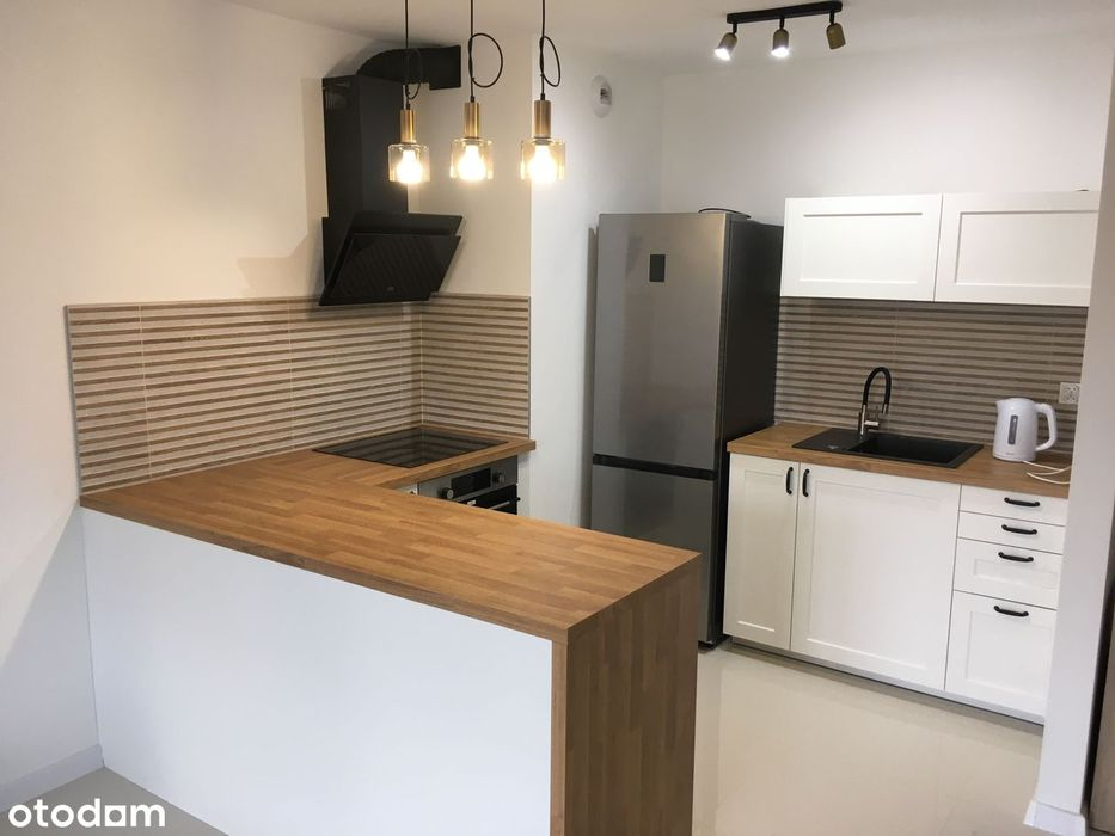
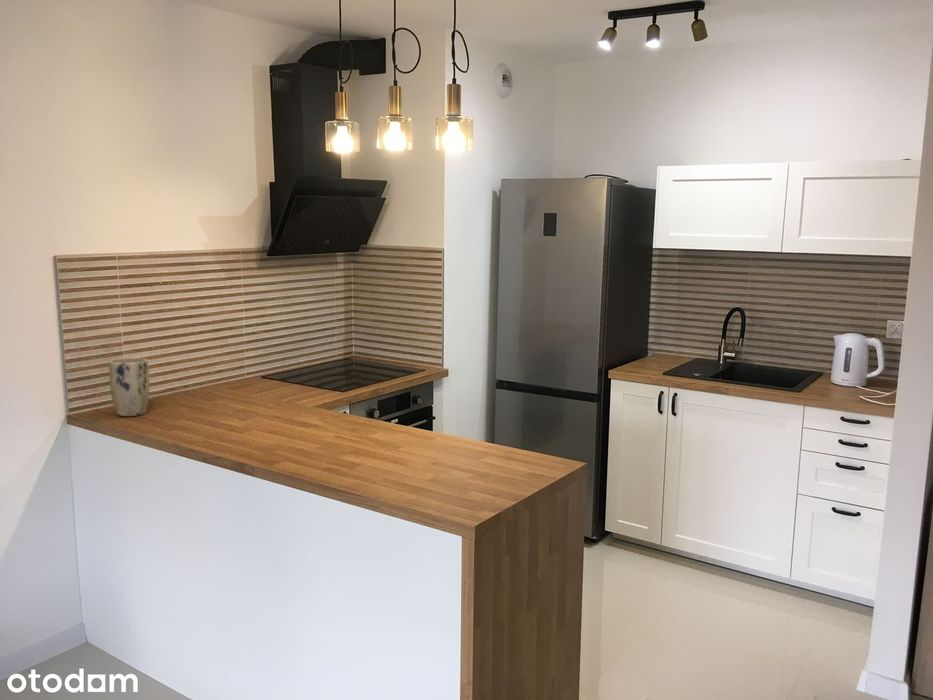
+ plant pot [108,357,151,417]
